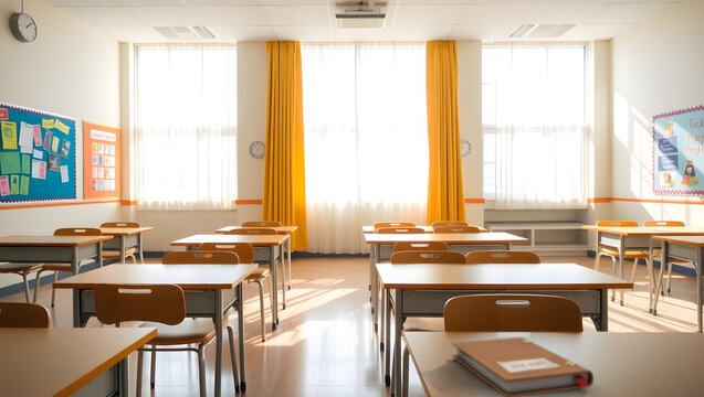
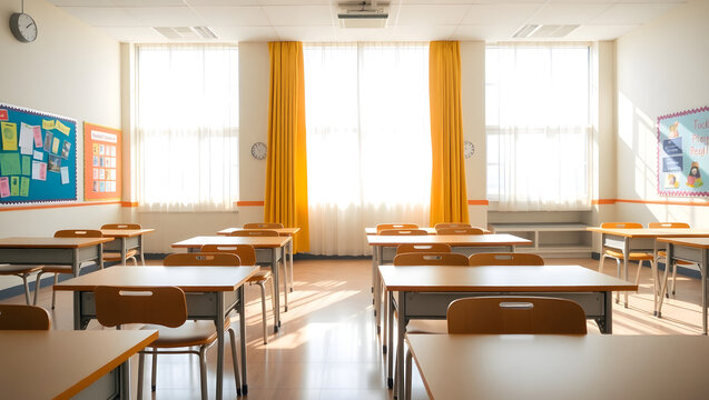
- notebook [451,336,595,397]
